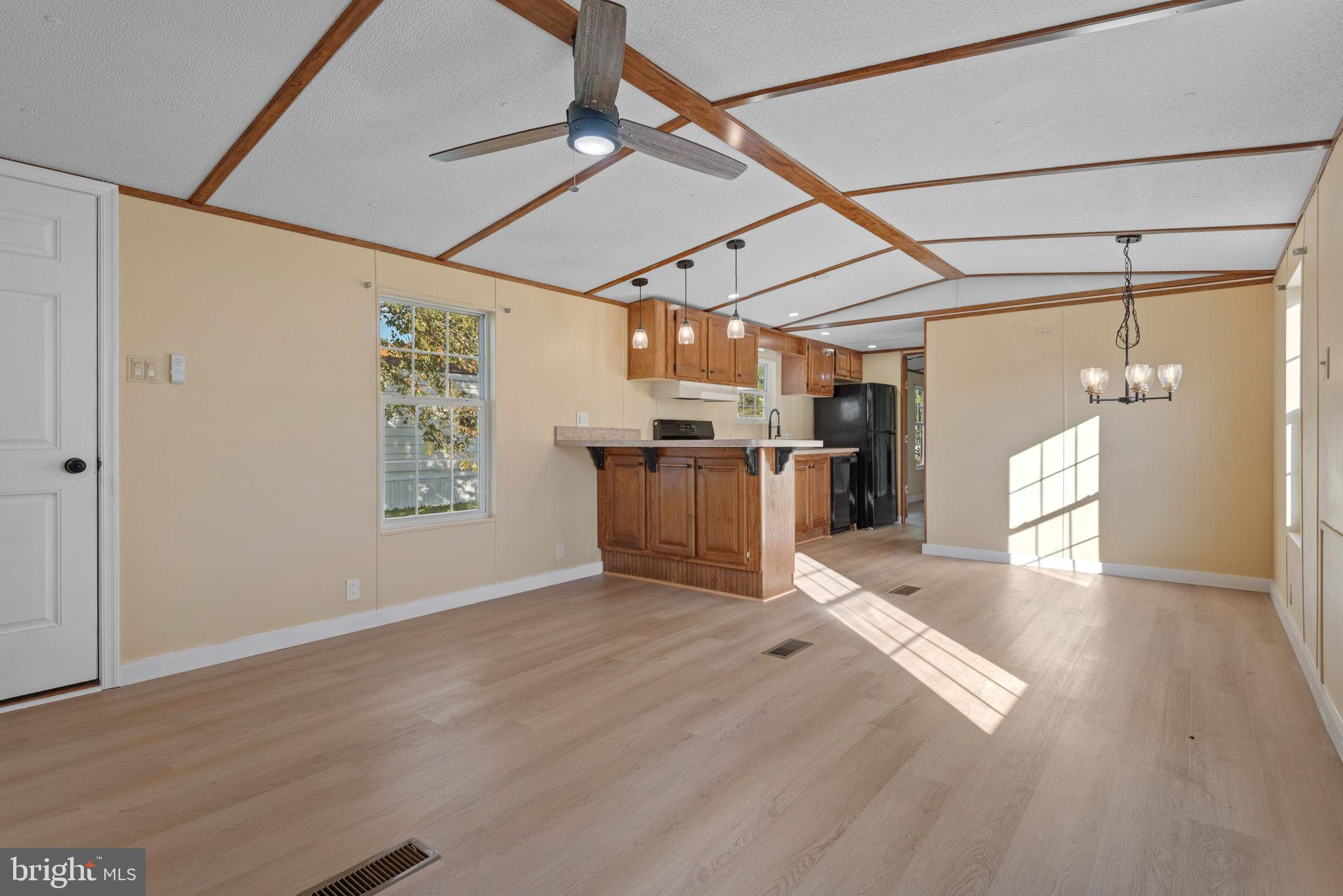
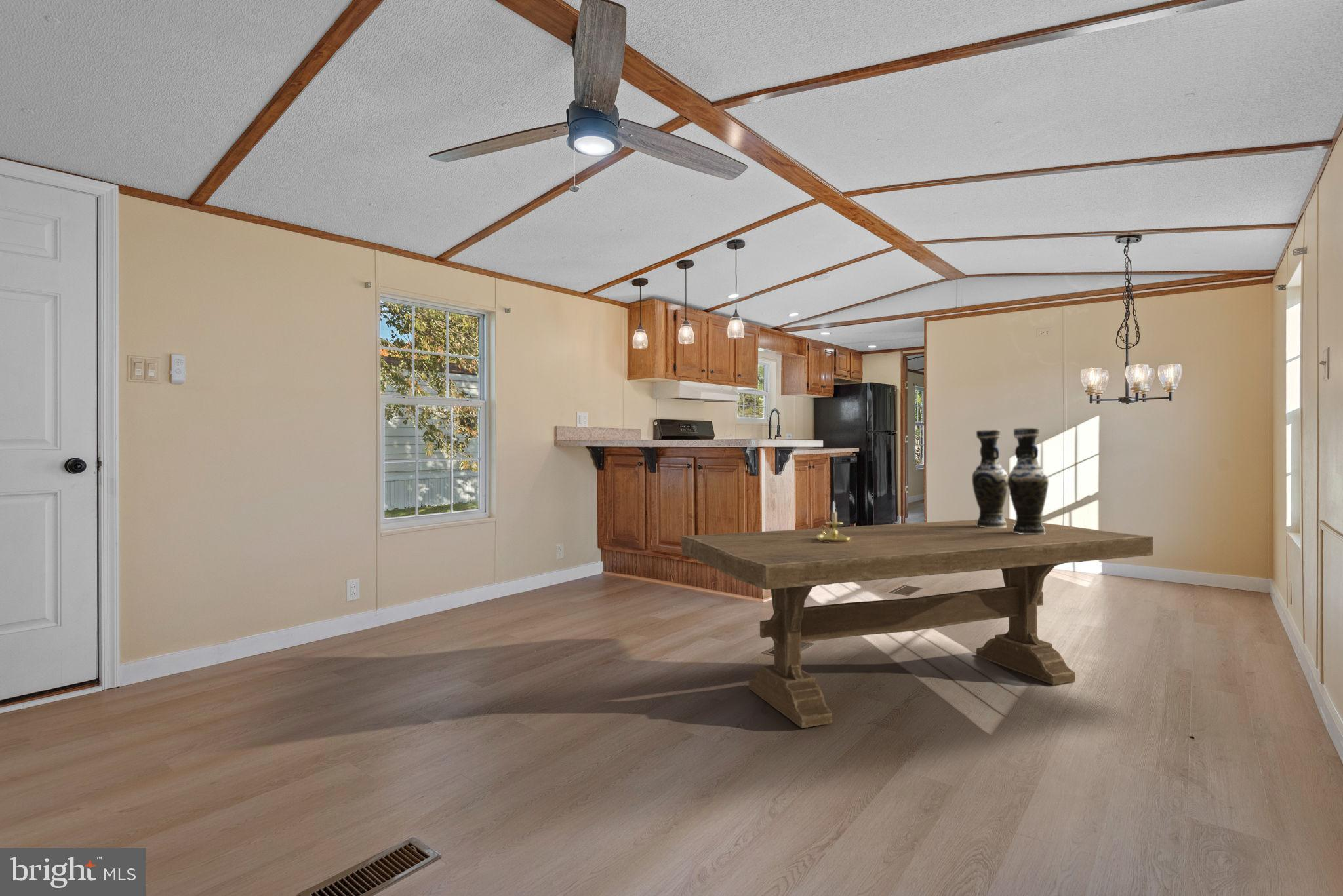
+ vase [972,427,1049,534]
+ dining table [681,518,1154,729]
+ candle holder [817,501,852,543]
